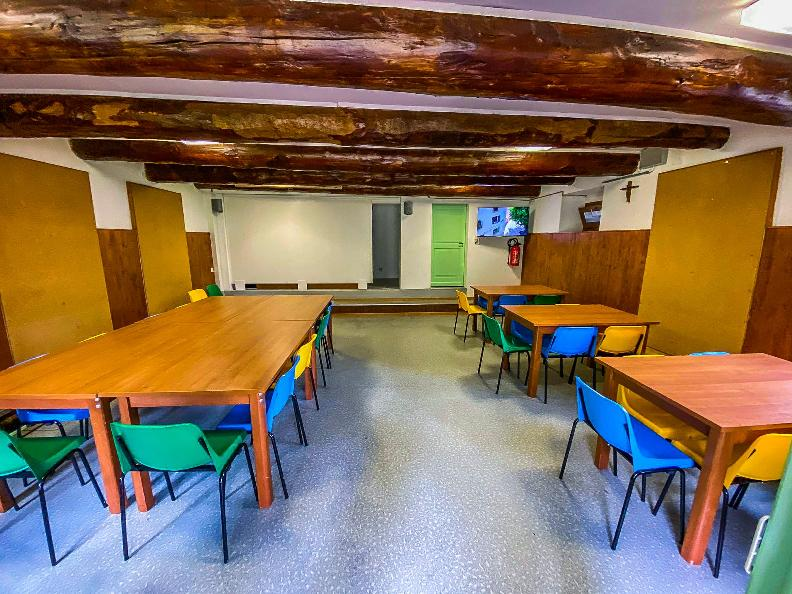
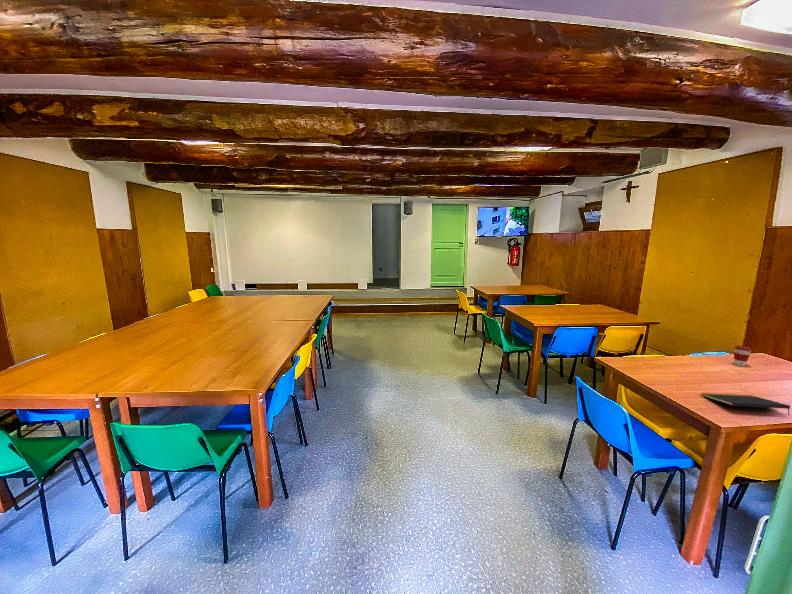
+ coffee cup [733,345,752,367]
+ notepad [700,392,791,416]
